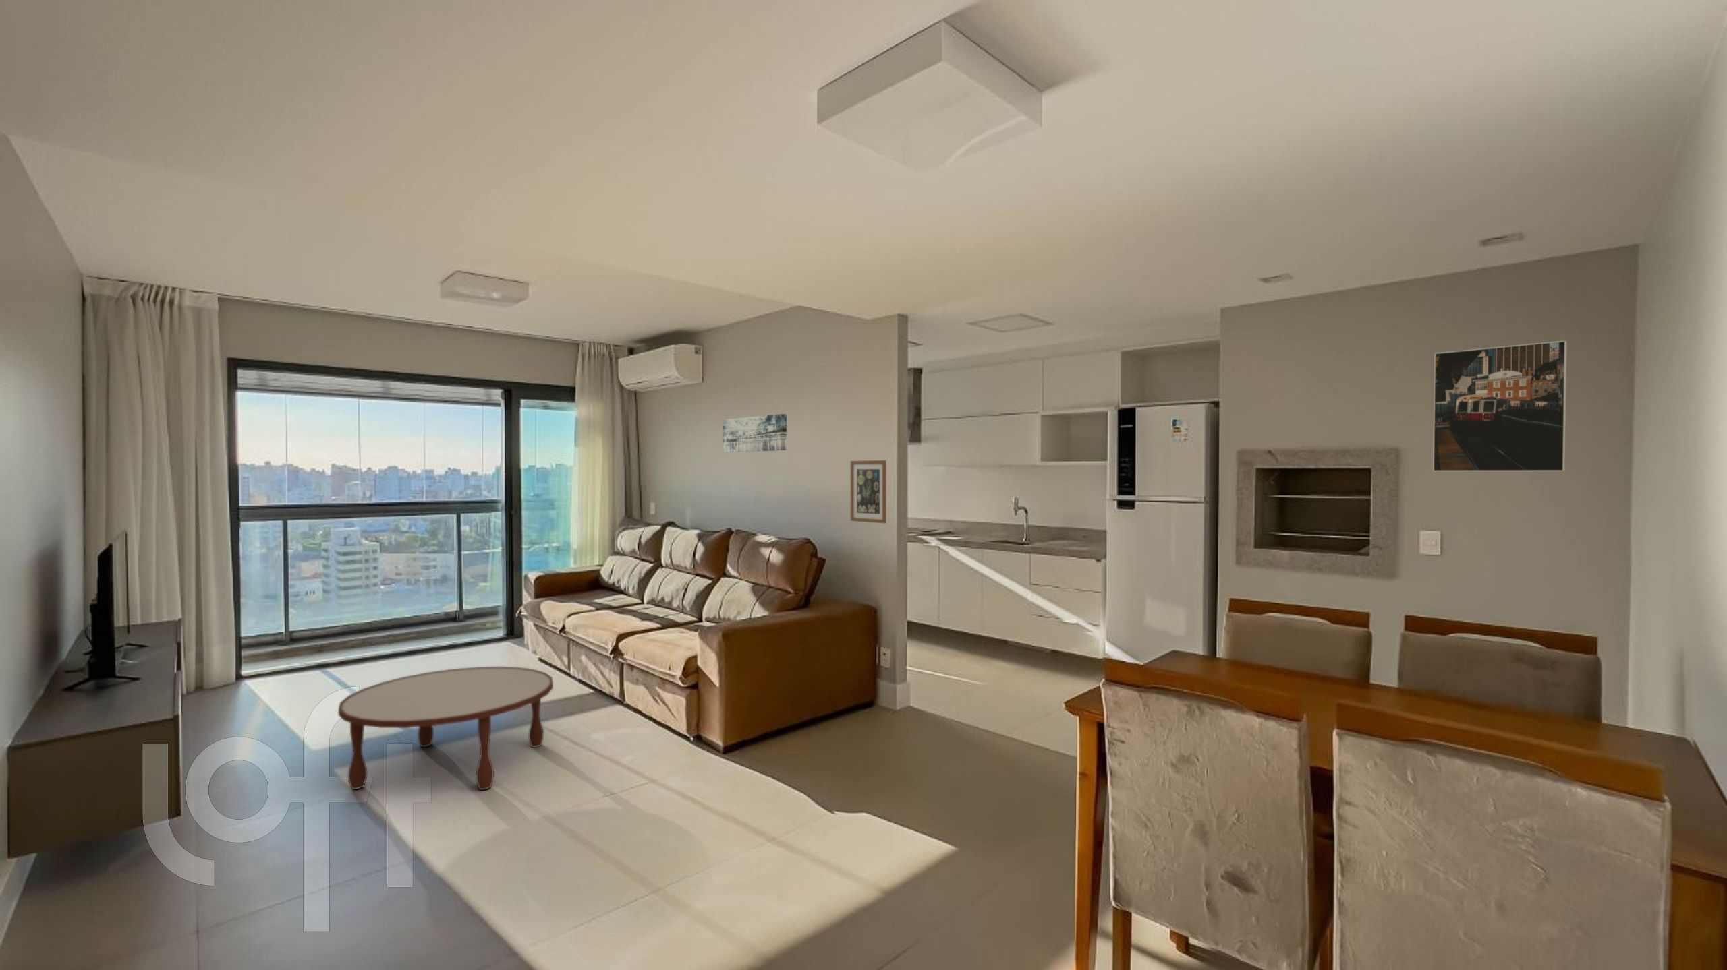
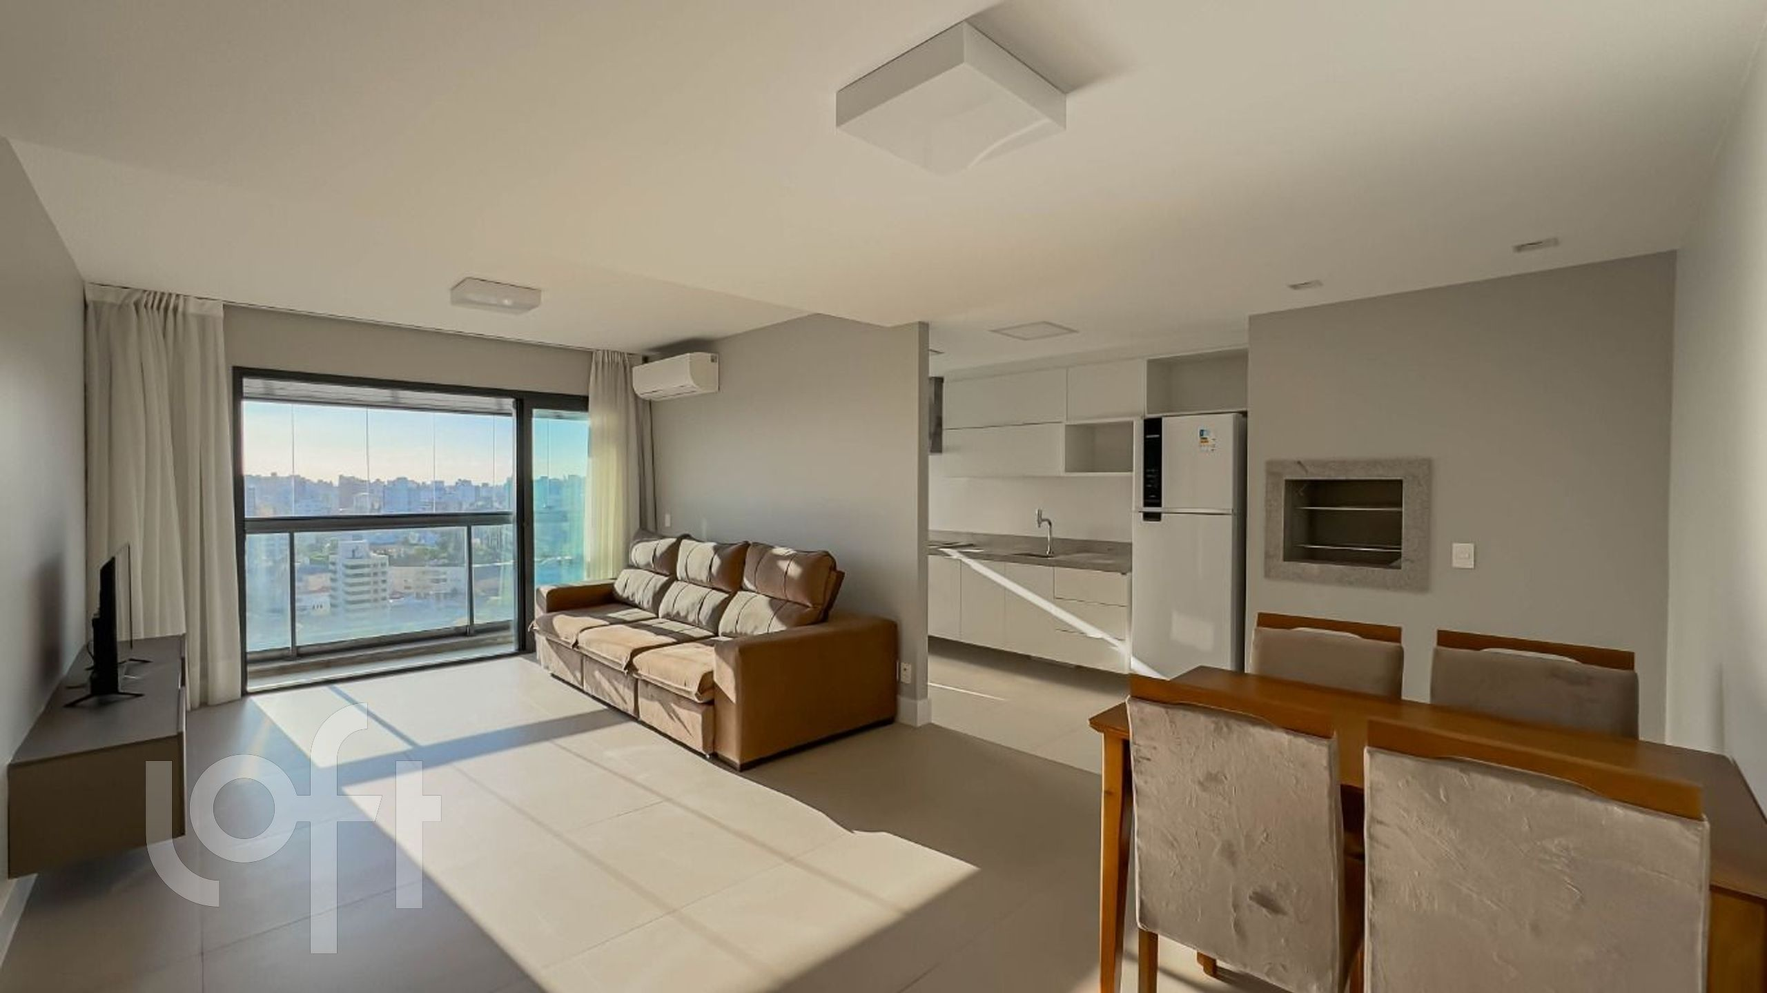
- coffee table [337,666,554,791]
- wall art [722,413,788,453]
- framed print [1432,339,1568,472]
- wall art [850,460,887,524]
